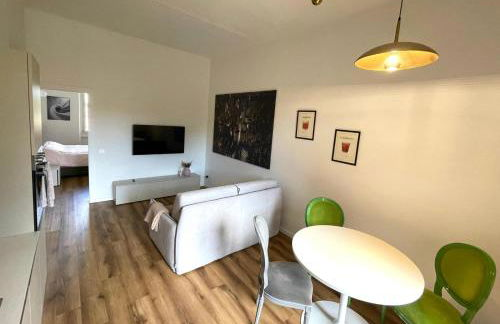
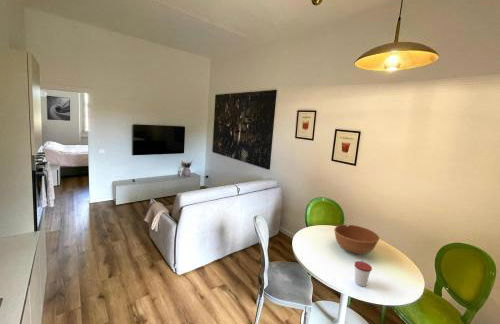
+ cup [353,259,373,287]
+ bowl [333,224,380,256]
